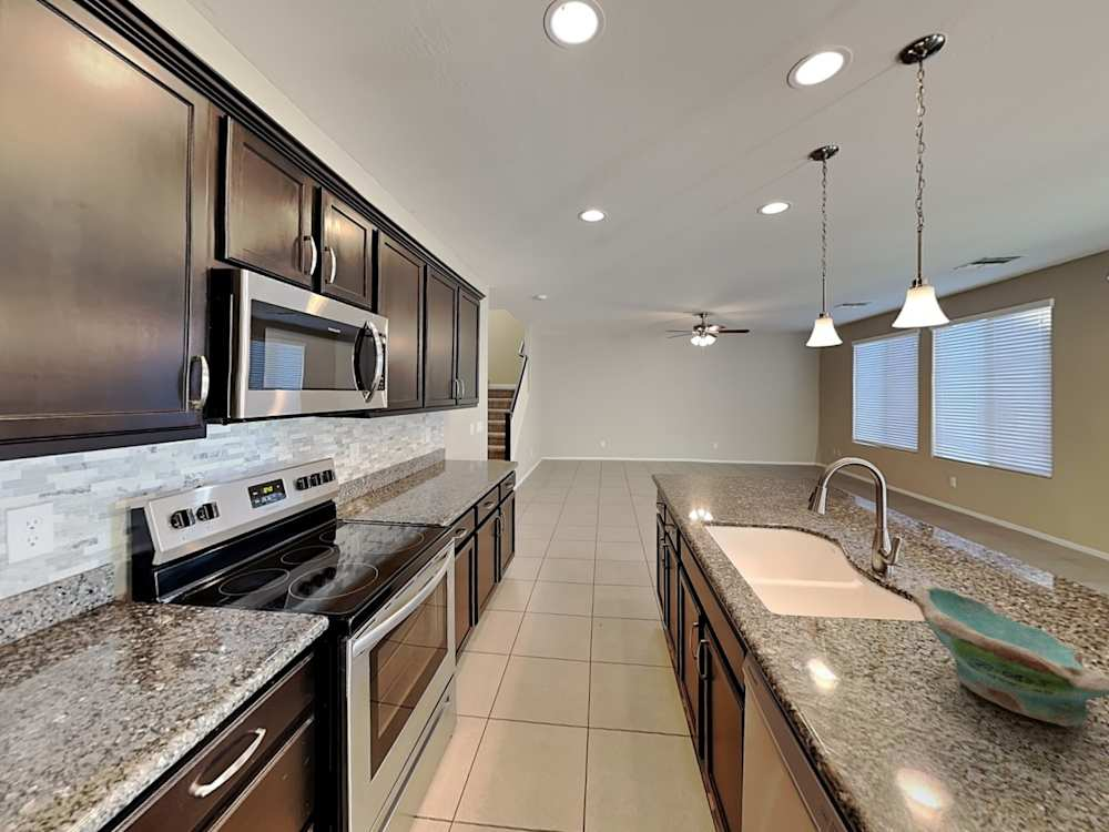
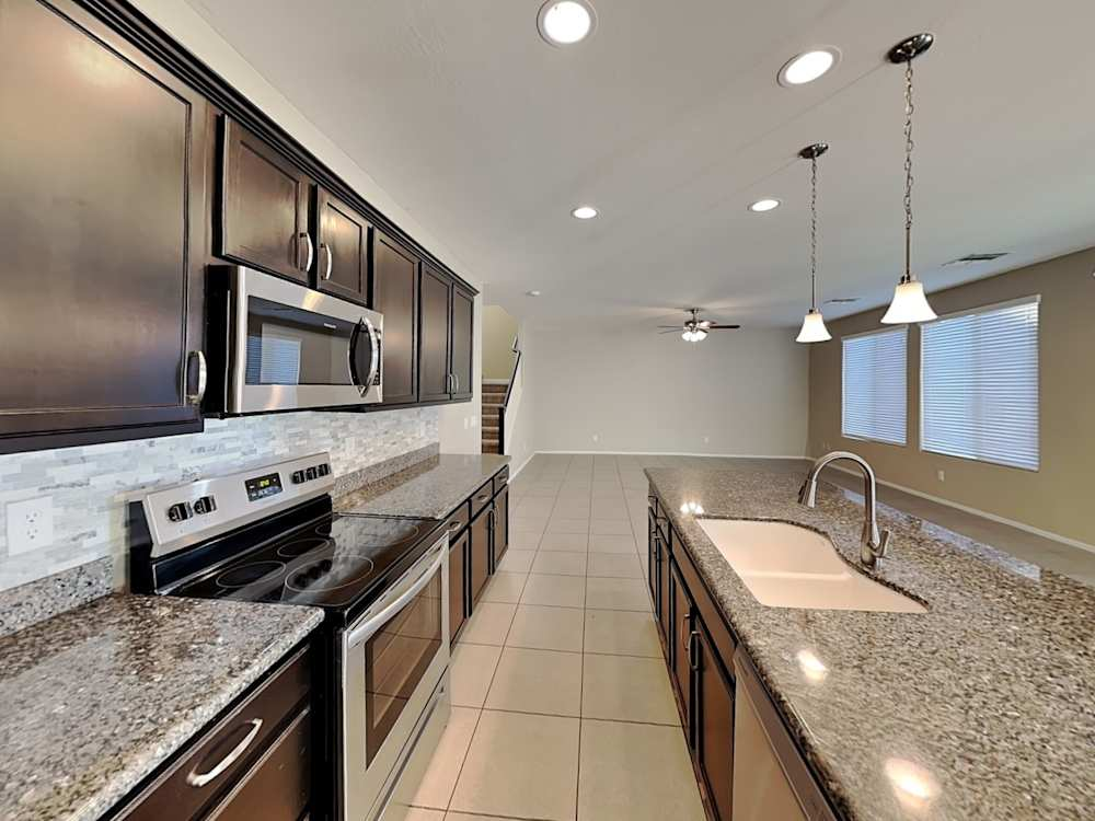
- bowl [912,580,1109,728]
